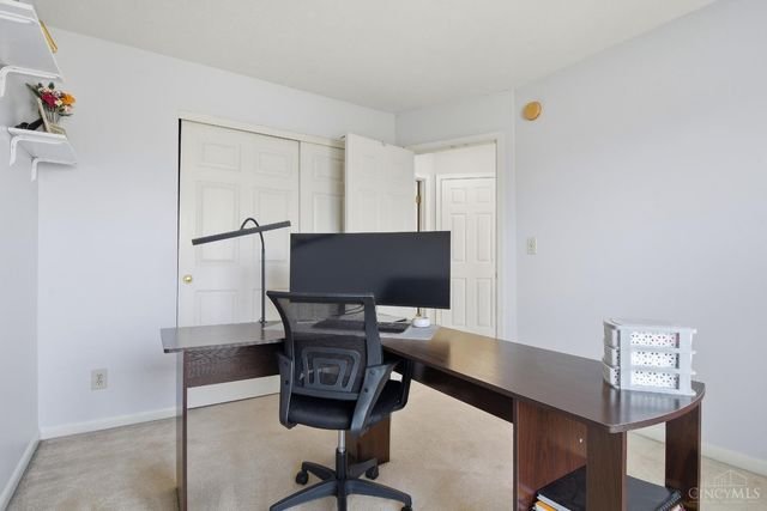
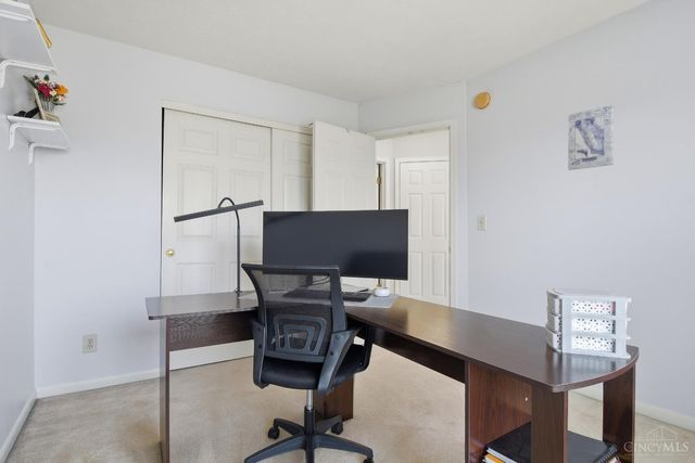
+ wall art [567,103,615,171]
